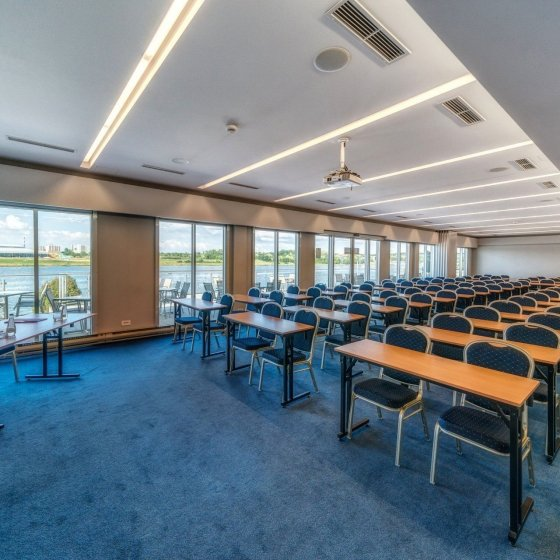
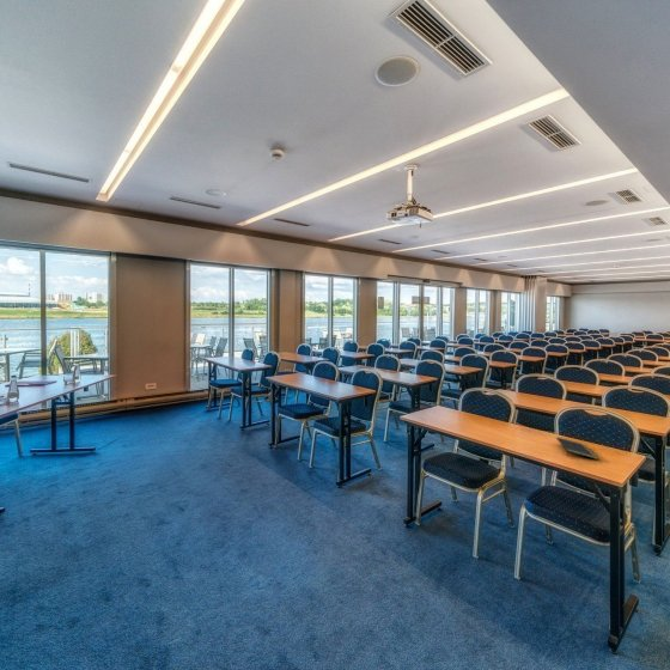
+ notepad [555,436,599,461]
